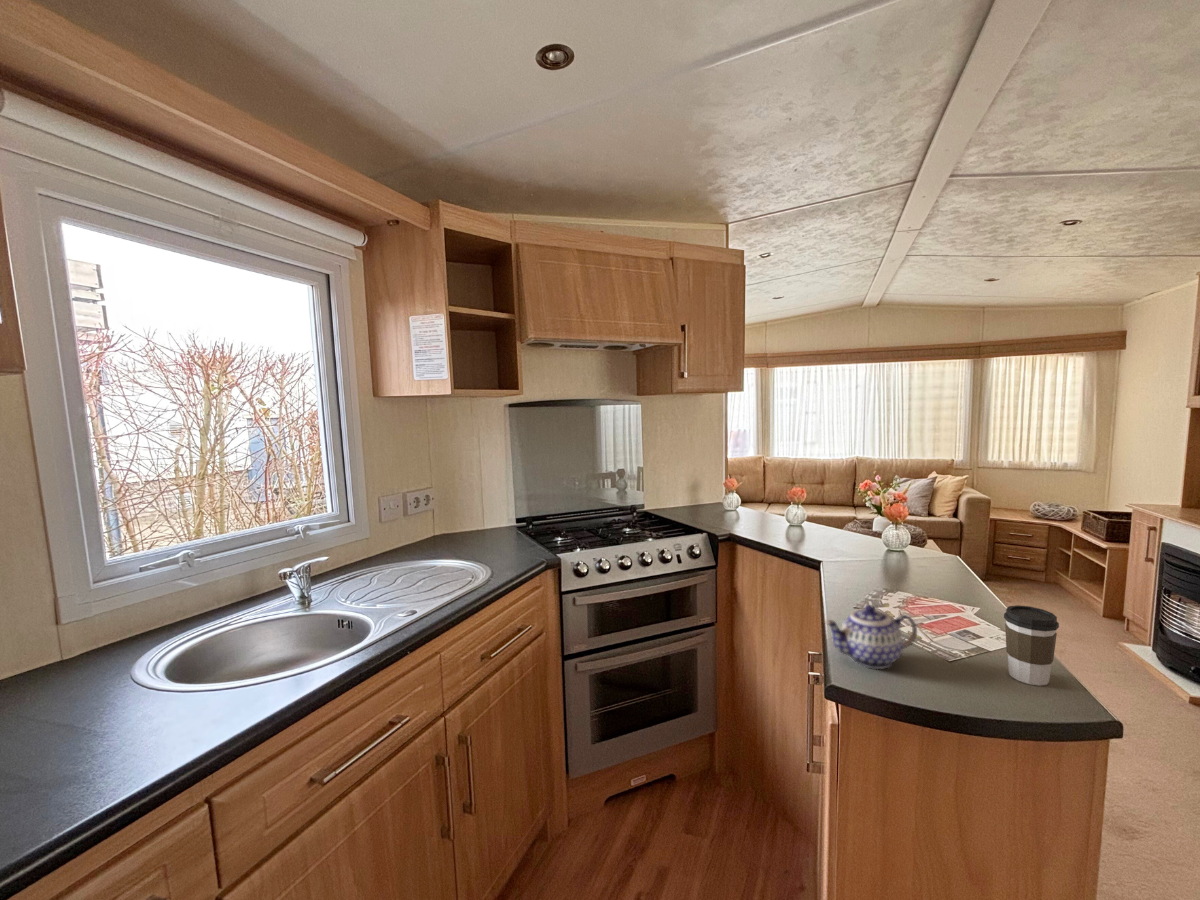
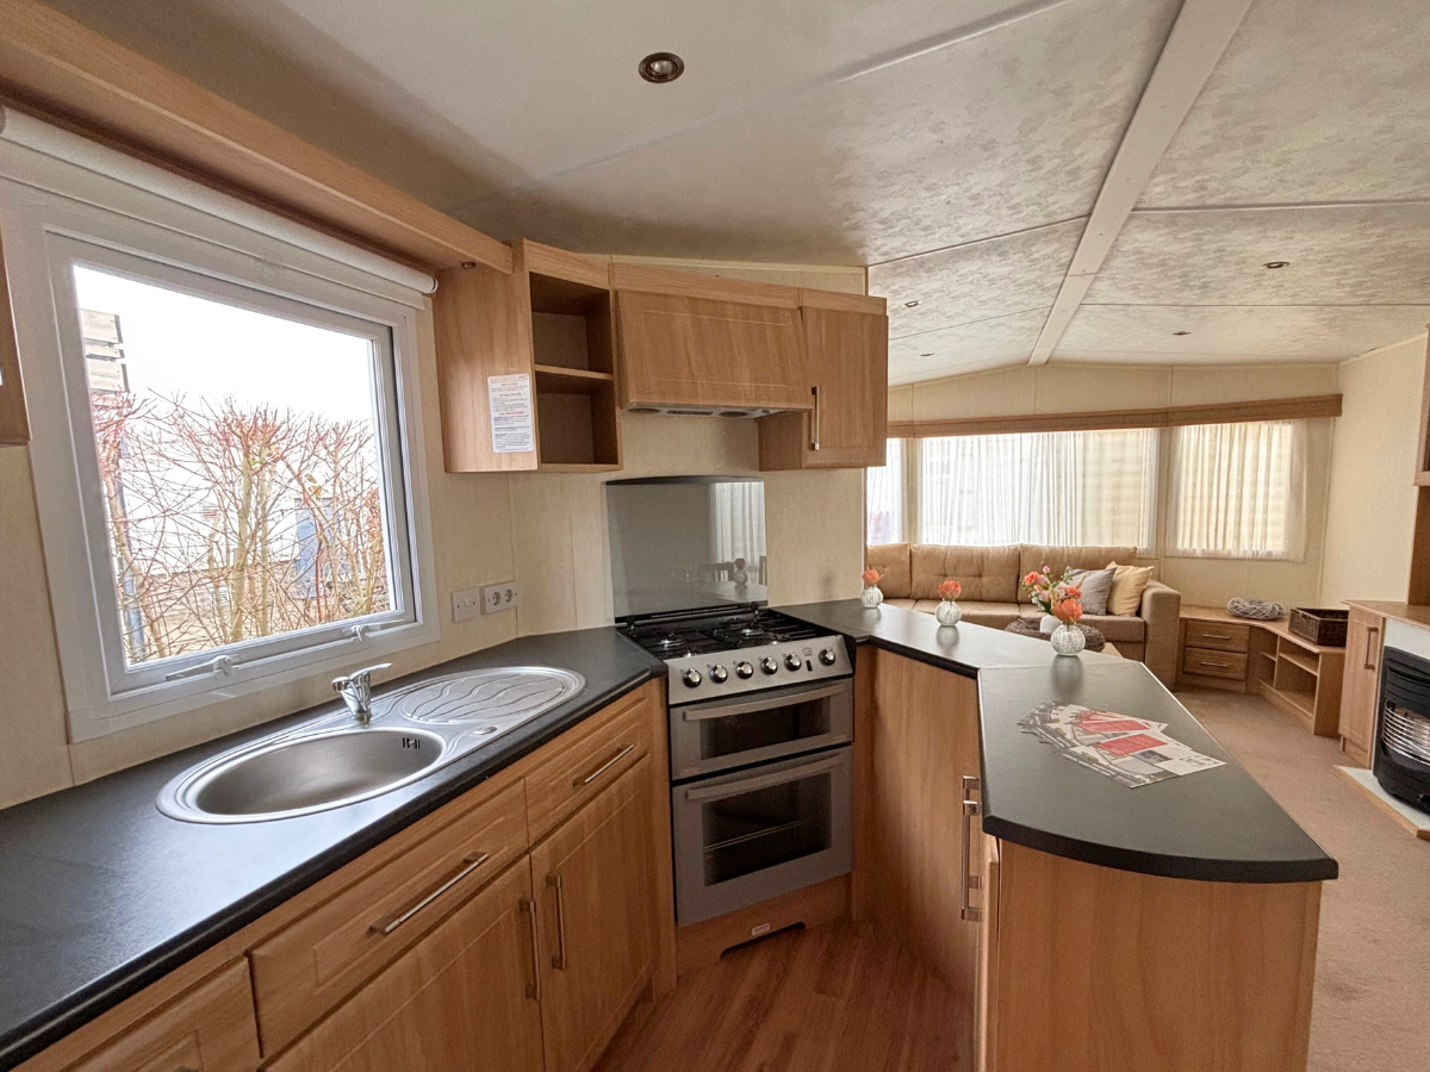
- coffee cup [1003,604,1060,687]
- teapot [824,604,918,670]
